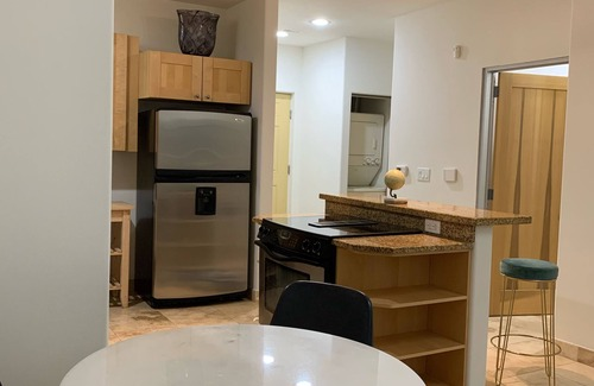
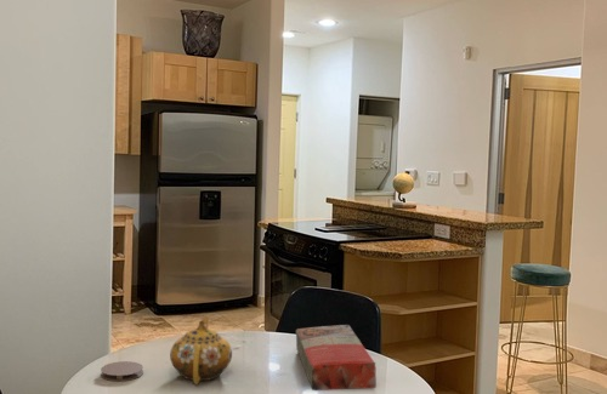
+ coaster [100,360,144,382]
+ teapot [169,316,233,386]
+ macaroni box [295,324,378,392]
